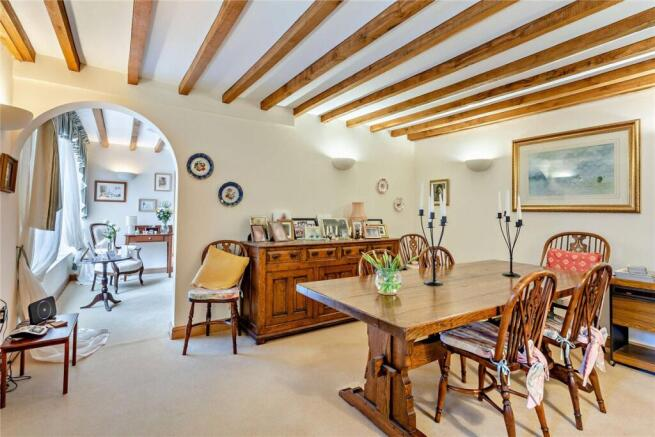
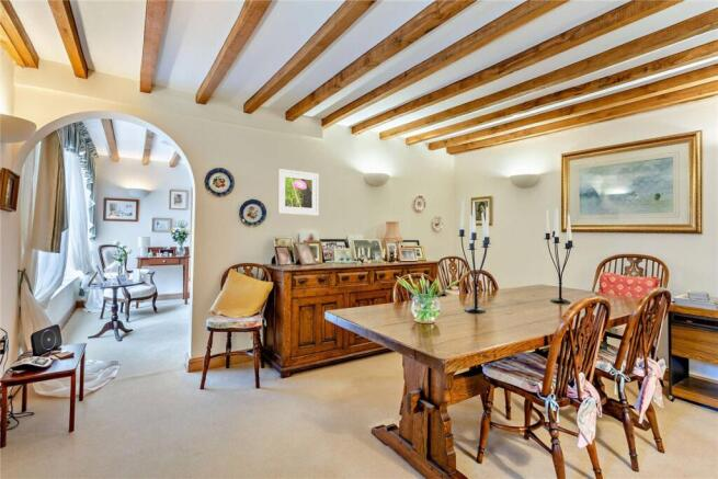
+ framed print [276,168,320,216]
